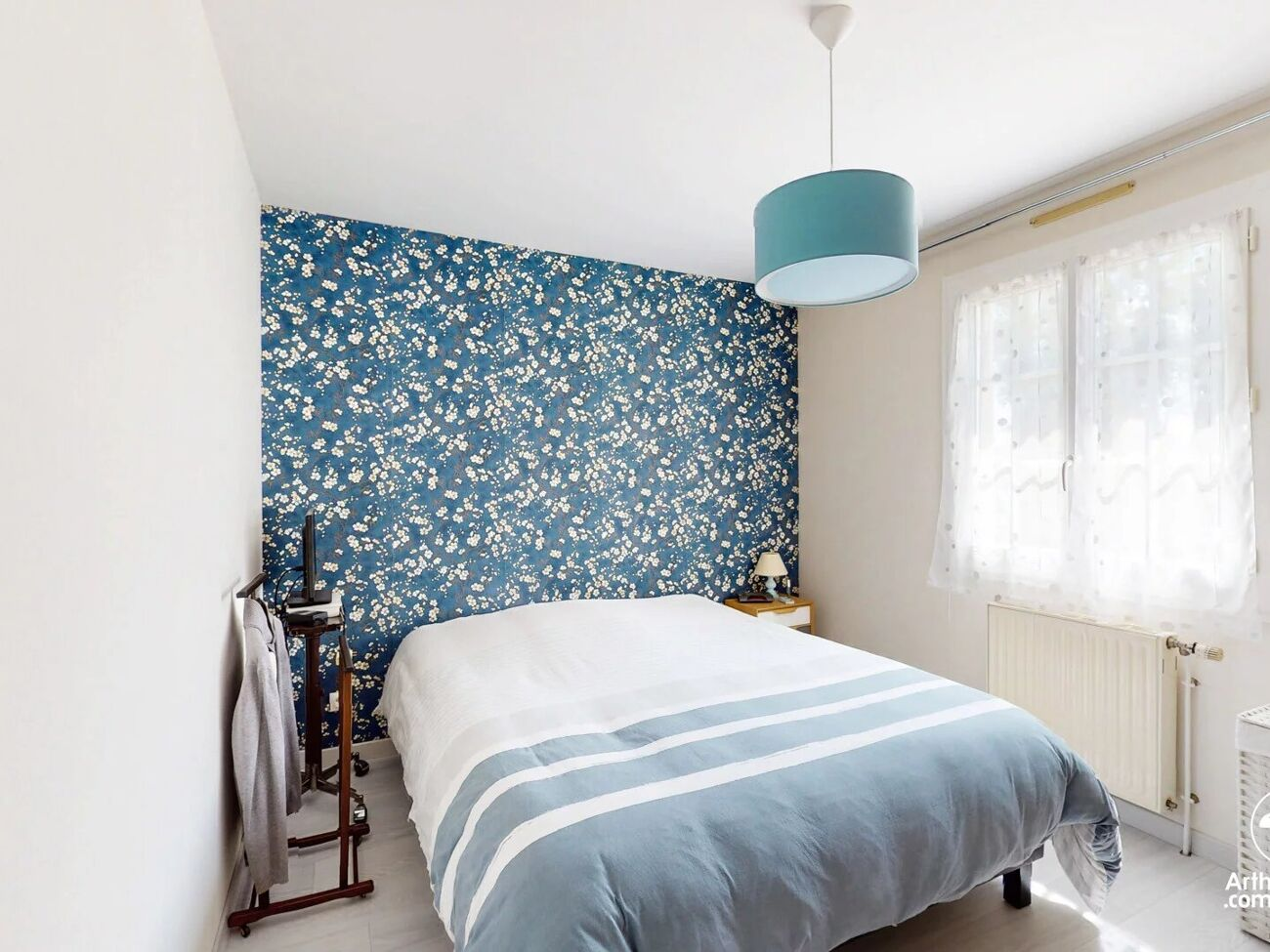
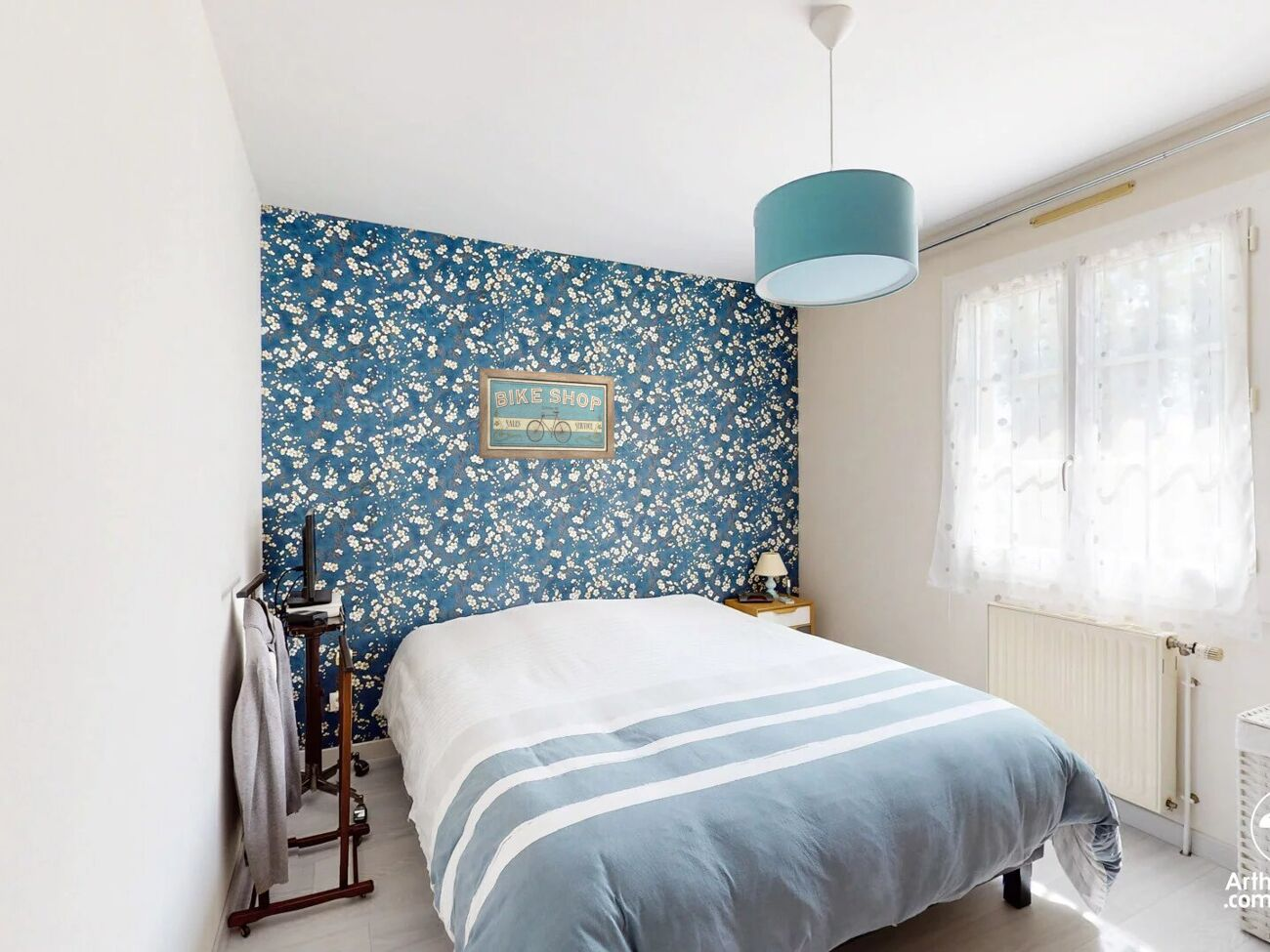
+ wall art [478,367,615,461]
